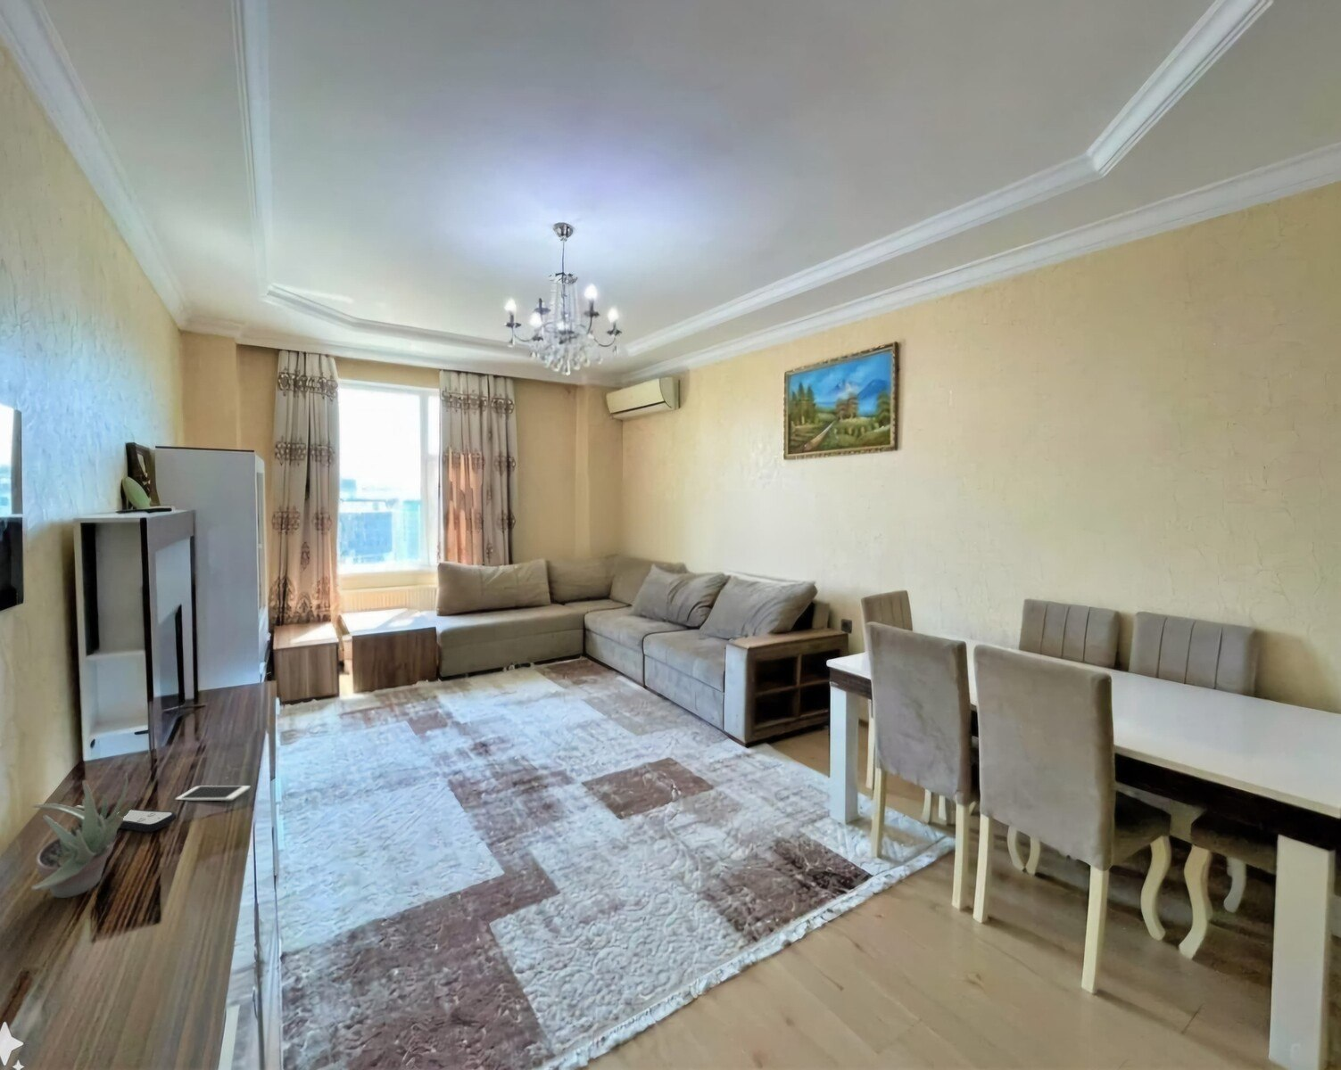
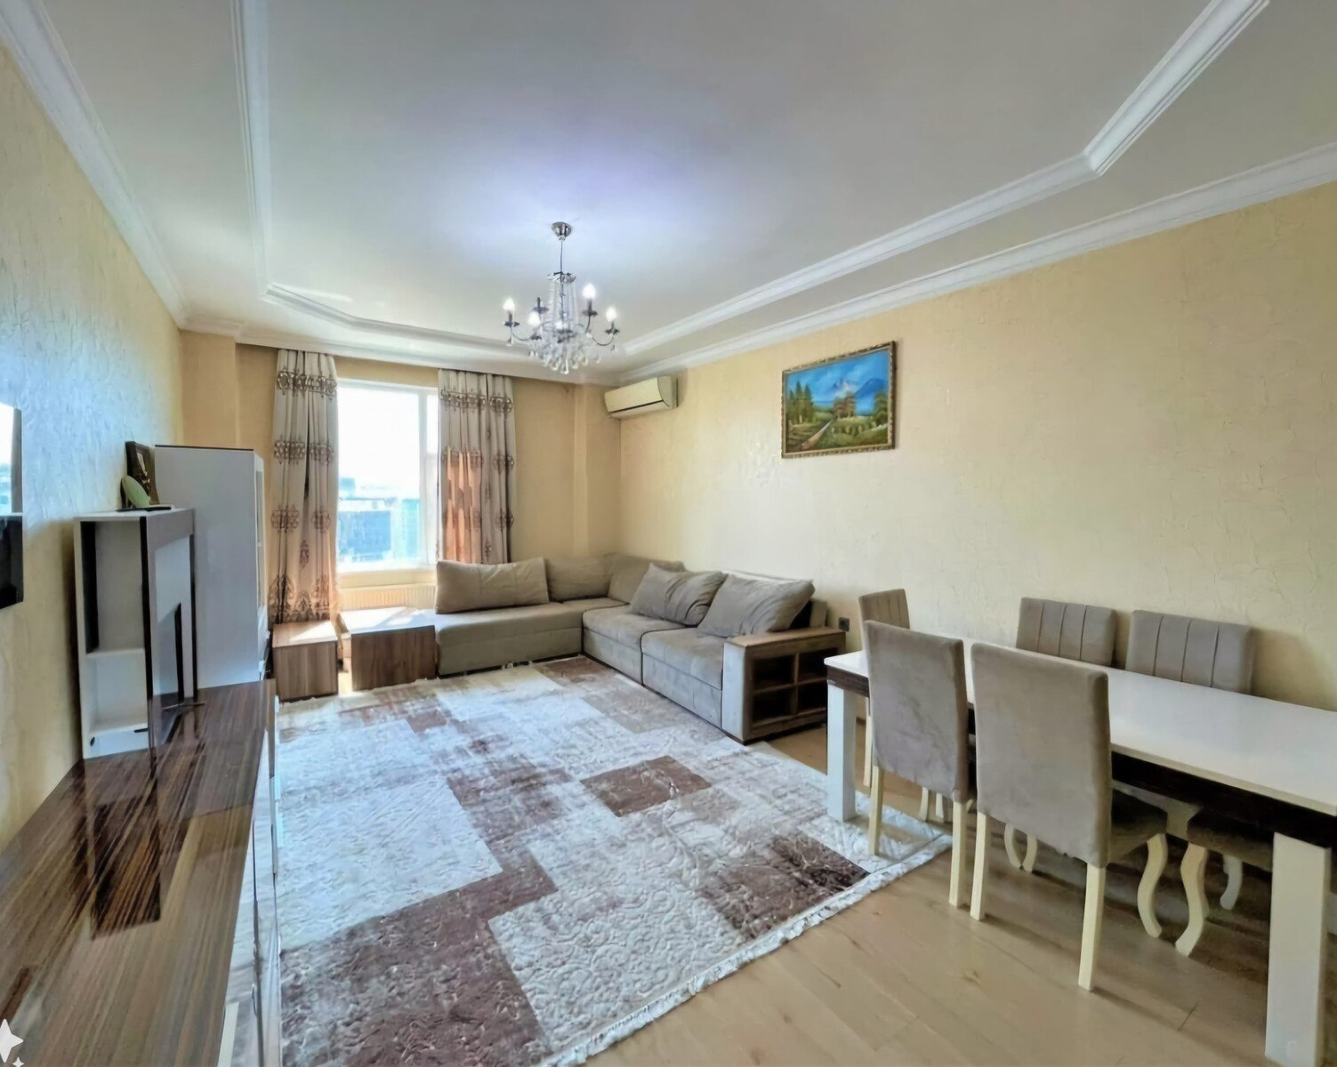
- remote control [105,808,178,833]
- cell phone [175,785,251,801]
- succulent plant [31,772,138,899]
